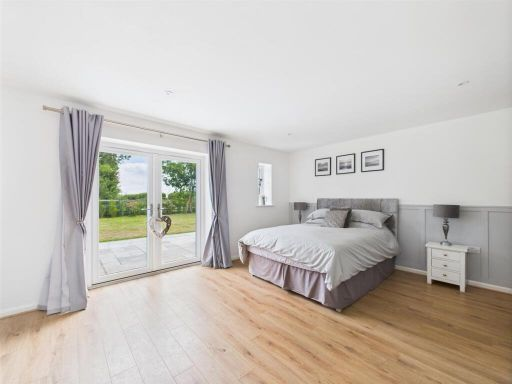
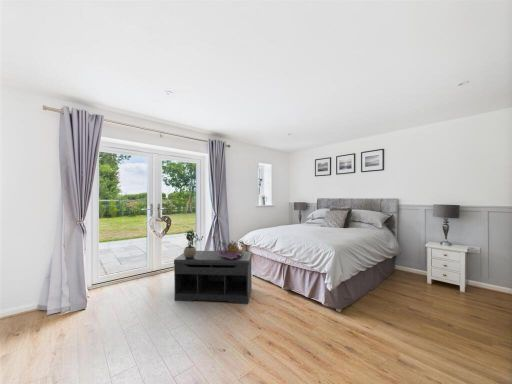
+ bench [173,250,253,305]
+ dried flowers [216,240,244,259]
+ potted plant [183,228,204,259]
